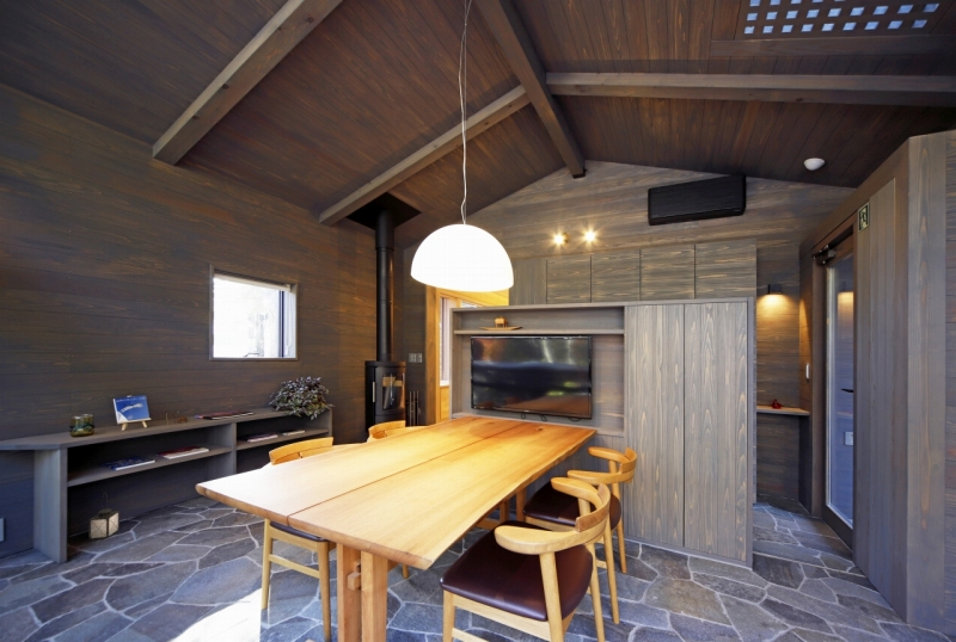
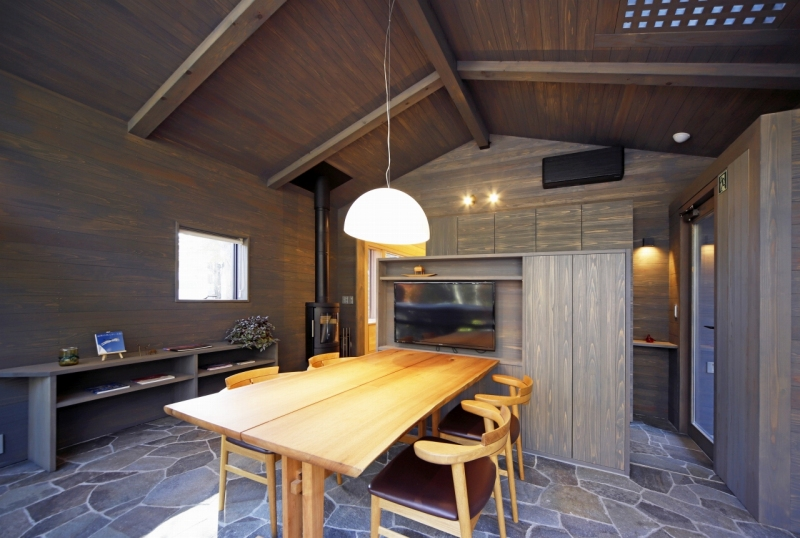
- lantern [87,493,121,541]
